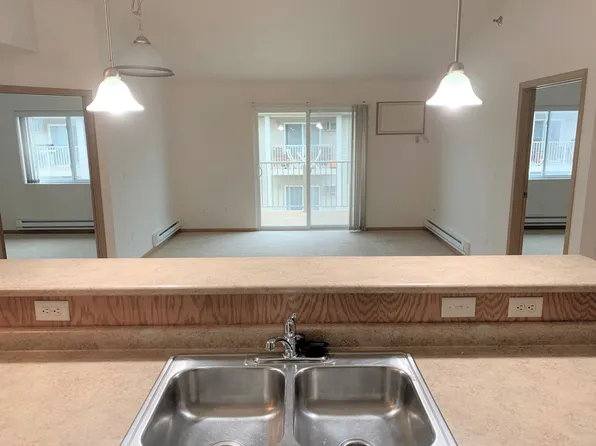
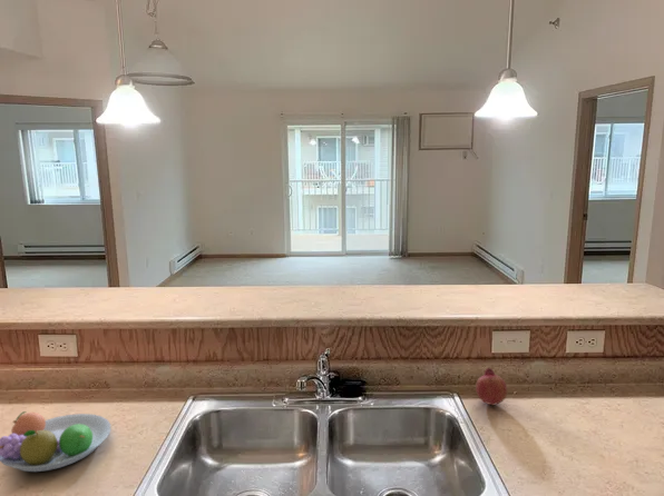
+ fruit bowl [0,410,111,473]
+ fruit [475,366,508,407]
